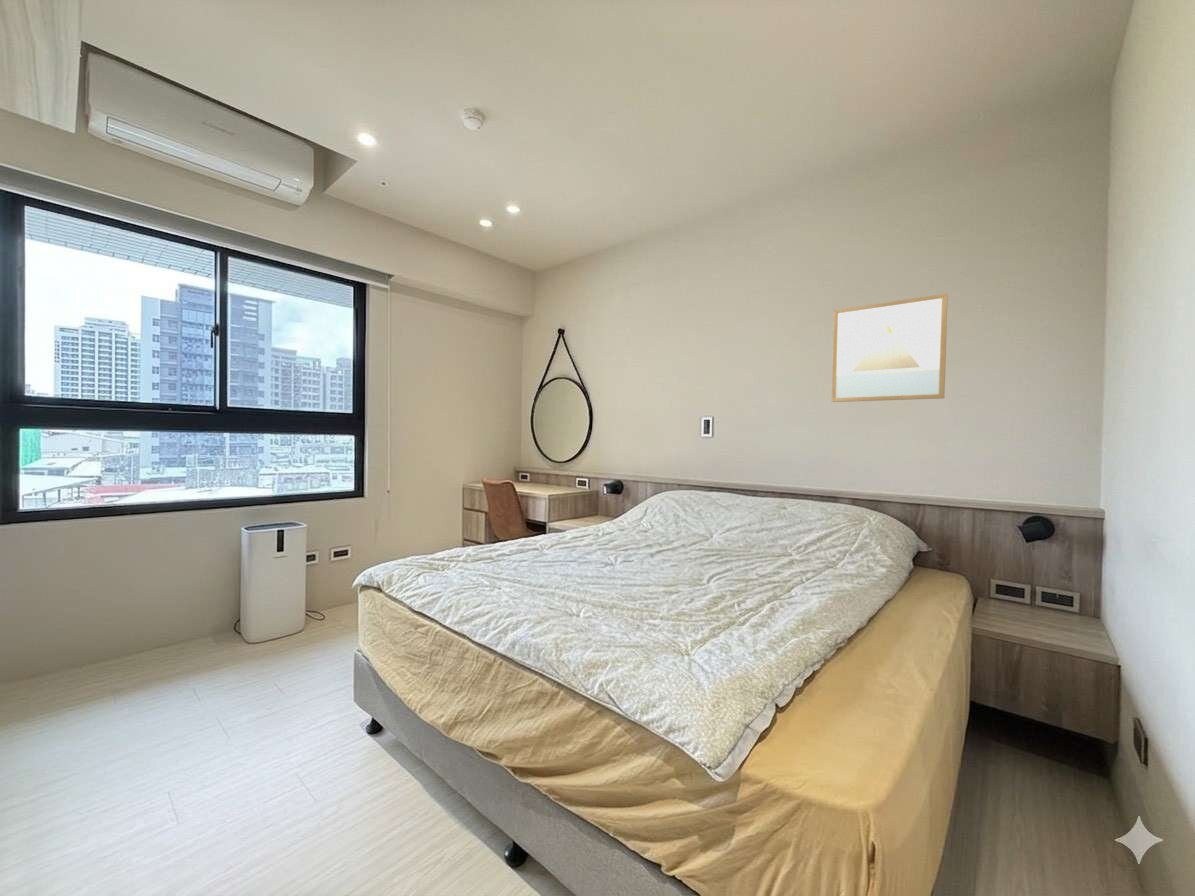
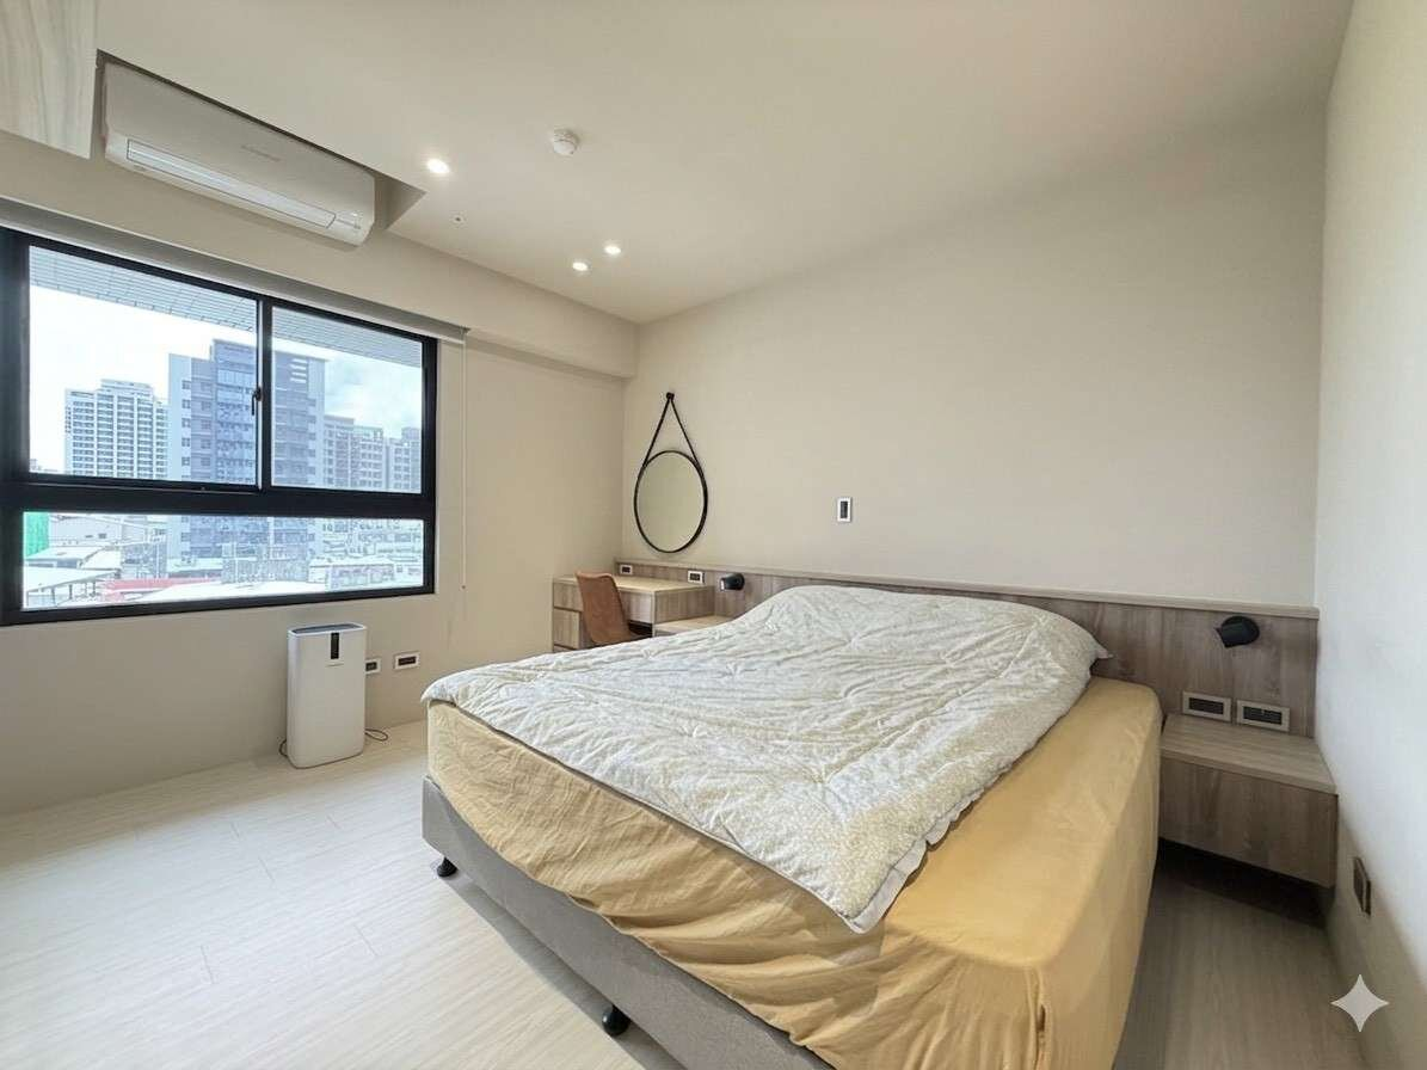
- wall art [831,292,949,403]
